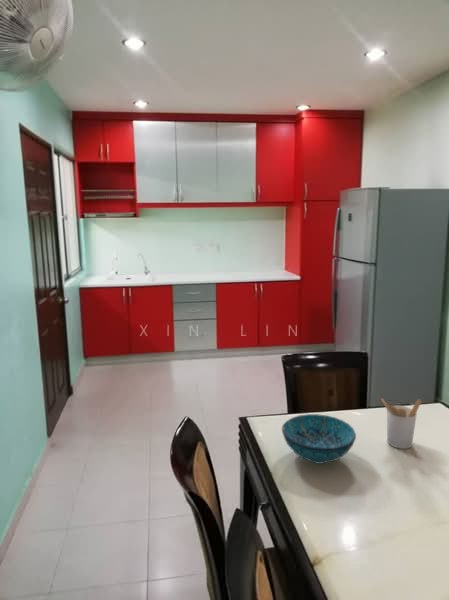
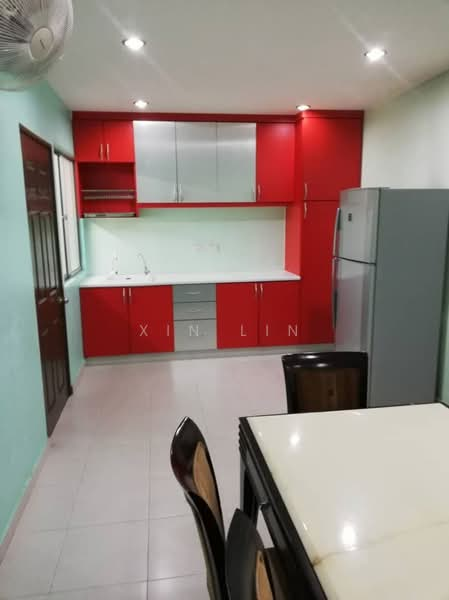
- utensil holder [381,397,422,450]
- bowl [281,413,357,465]
